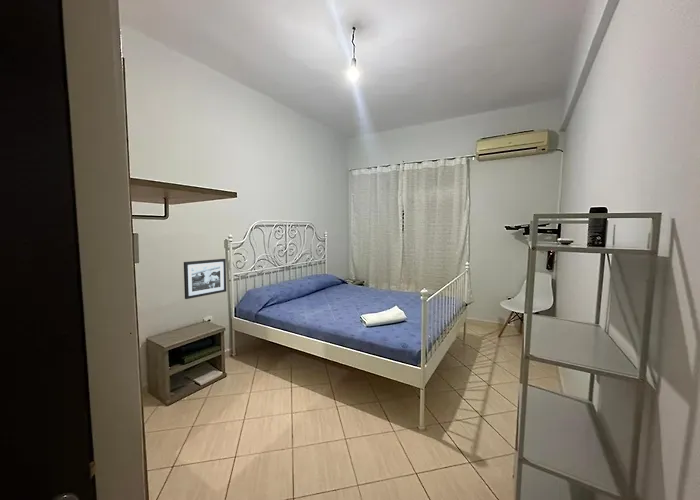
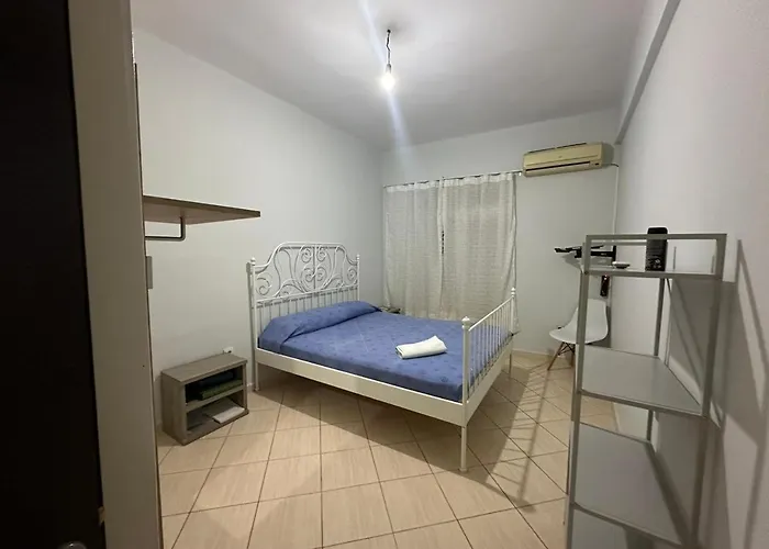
- picture frame [183,258,227,300]
